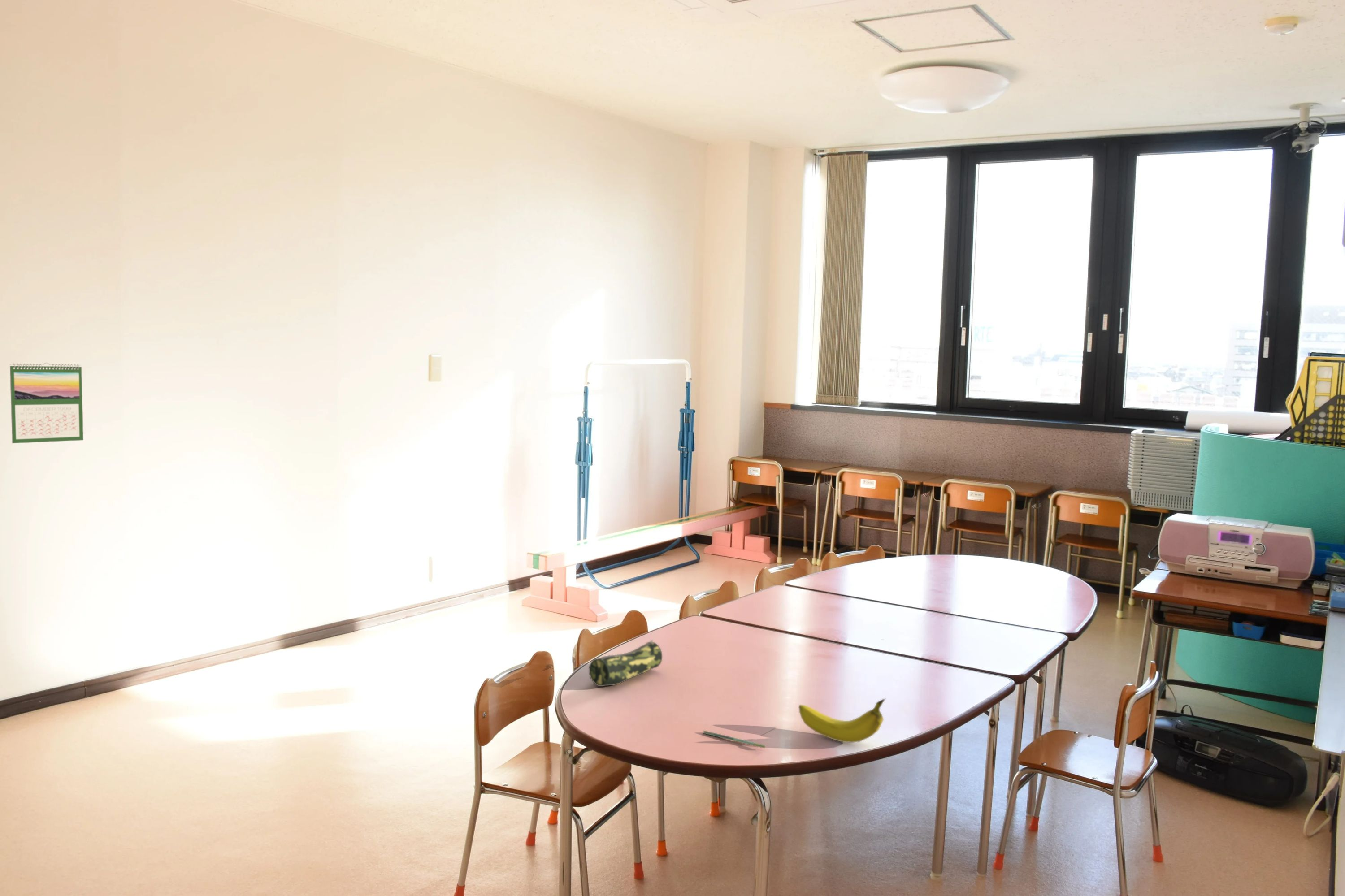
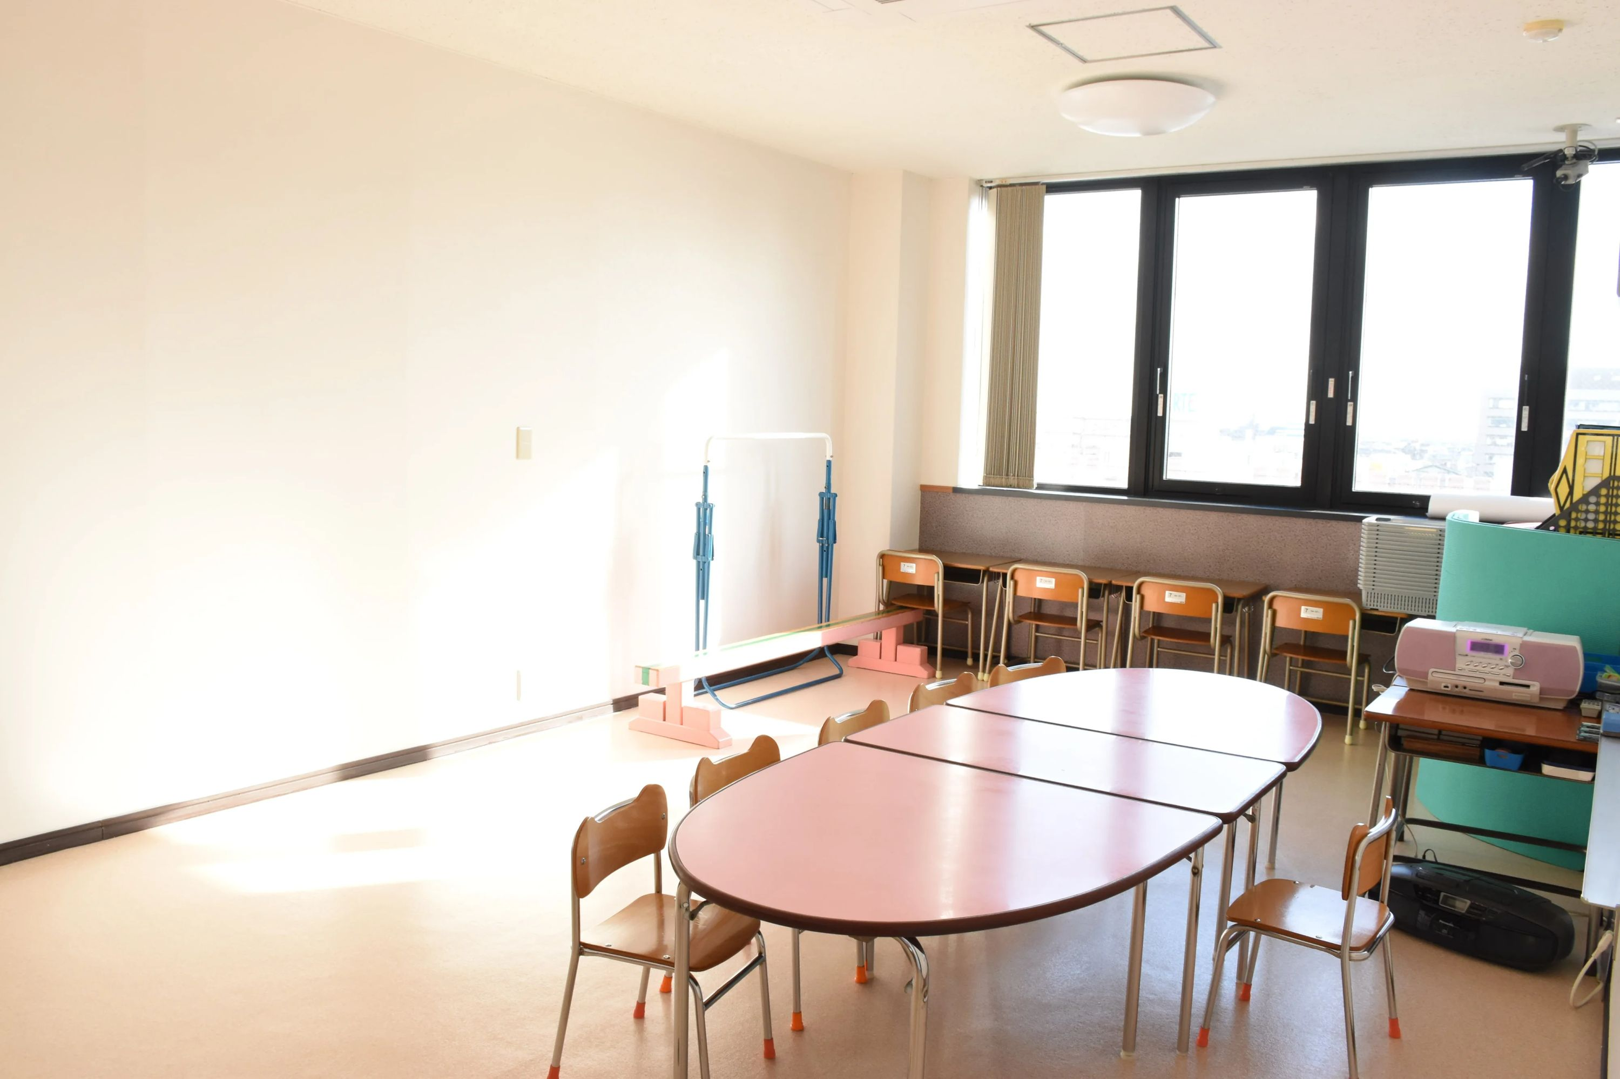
- pencil case [588,640,663,687]
- pen [703,730,766,749]
- fruit [798,698,886,743]
- calendar [9,362,84,444]
